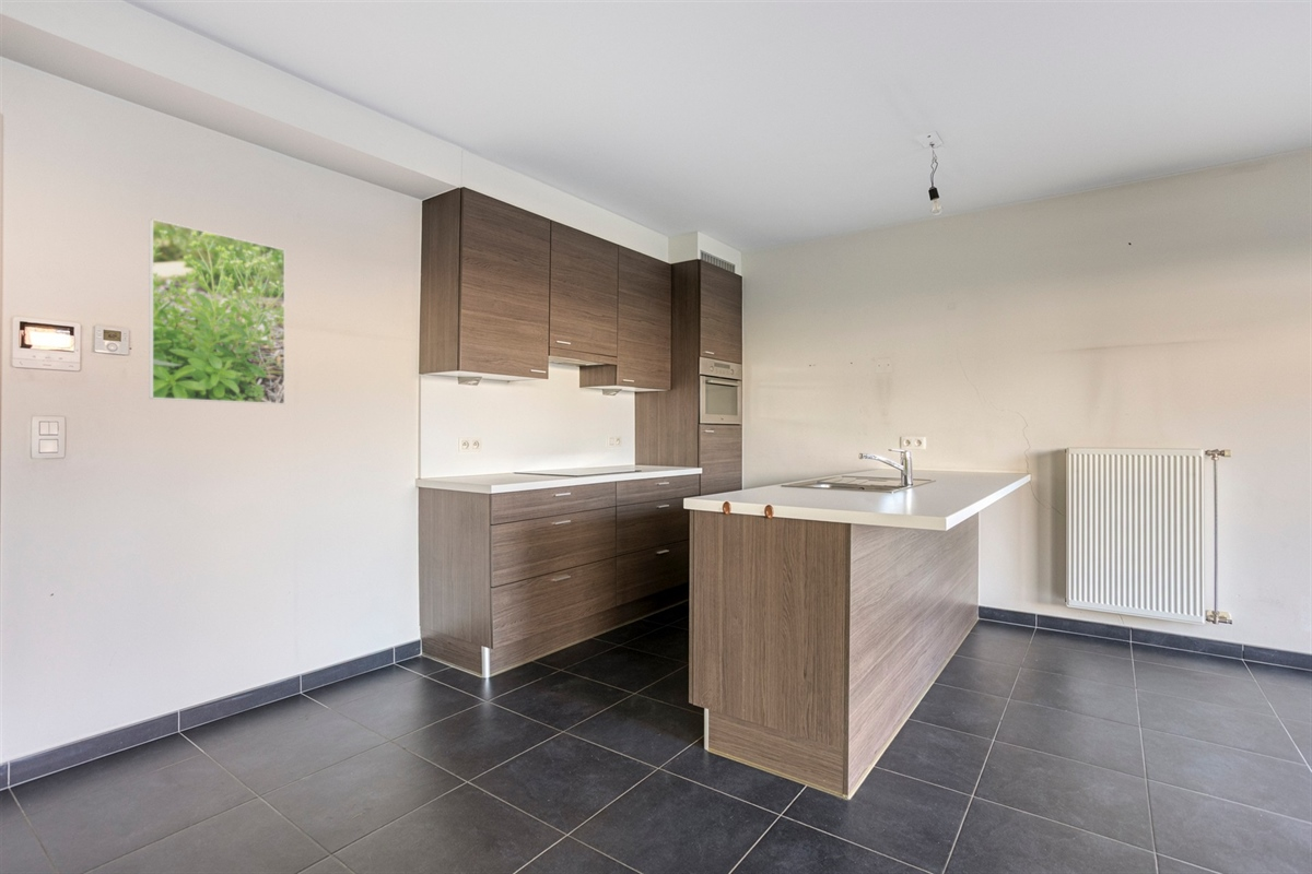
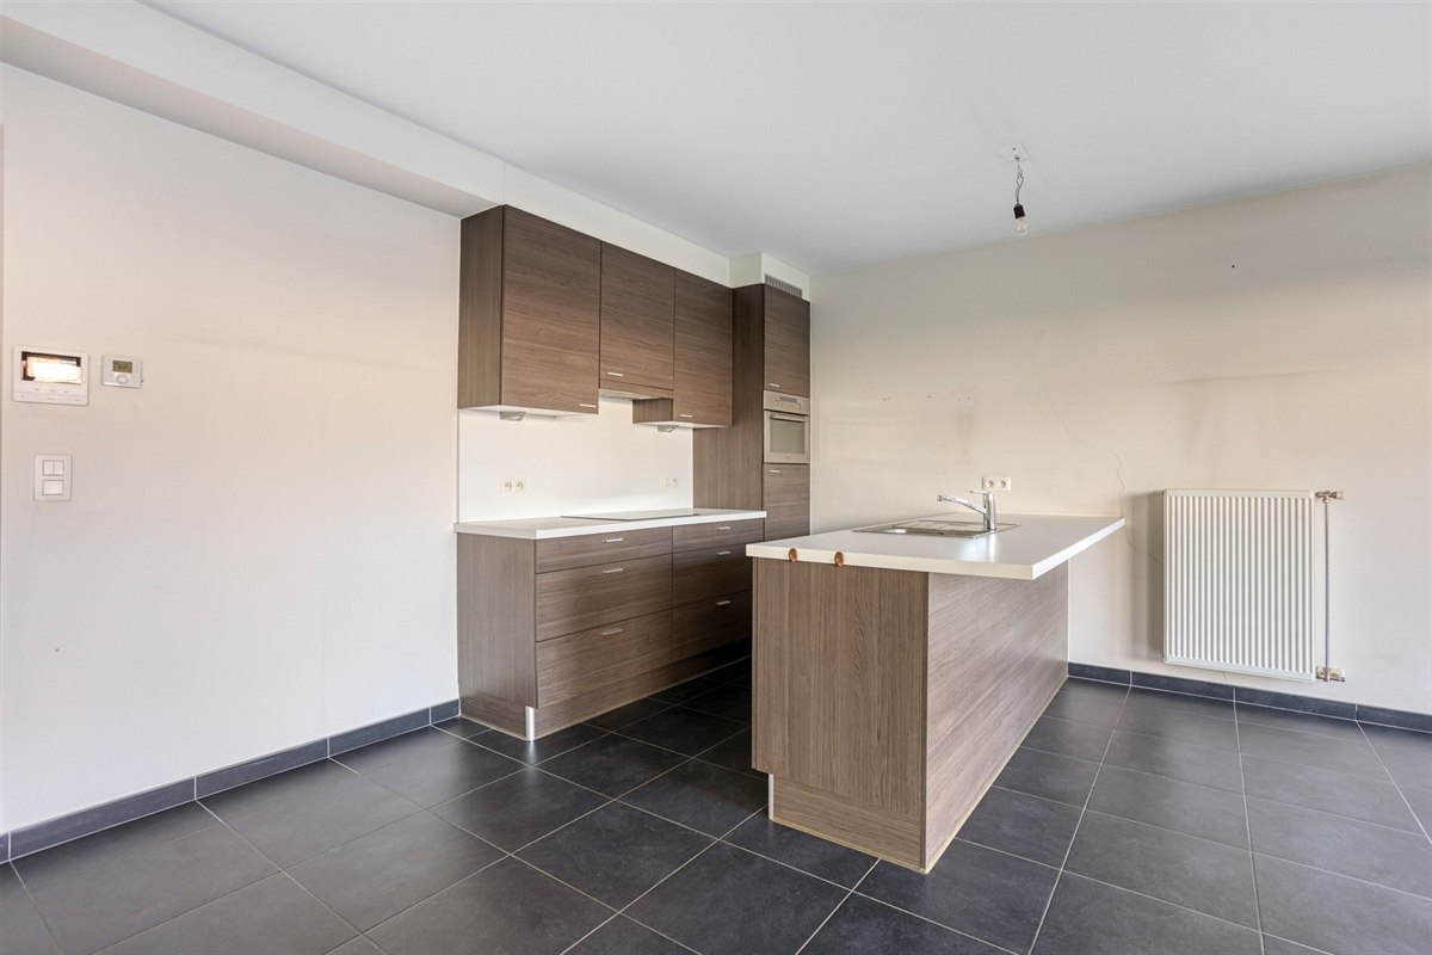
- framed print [148,217,286,405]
